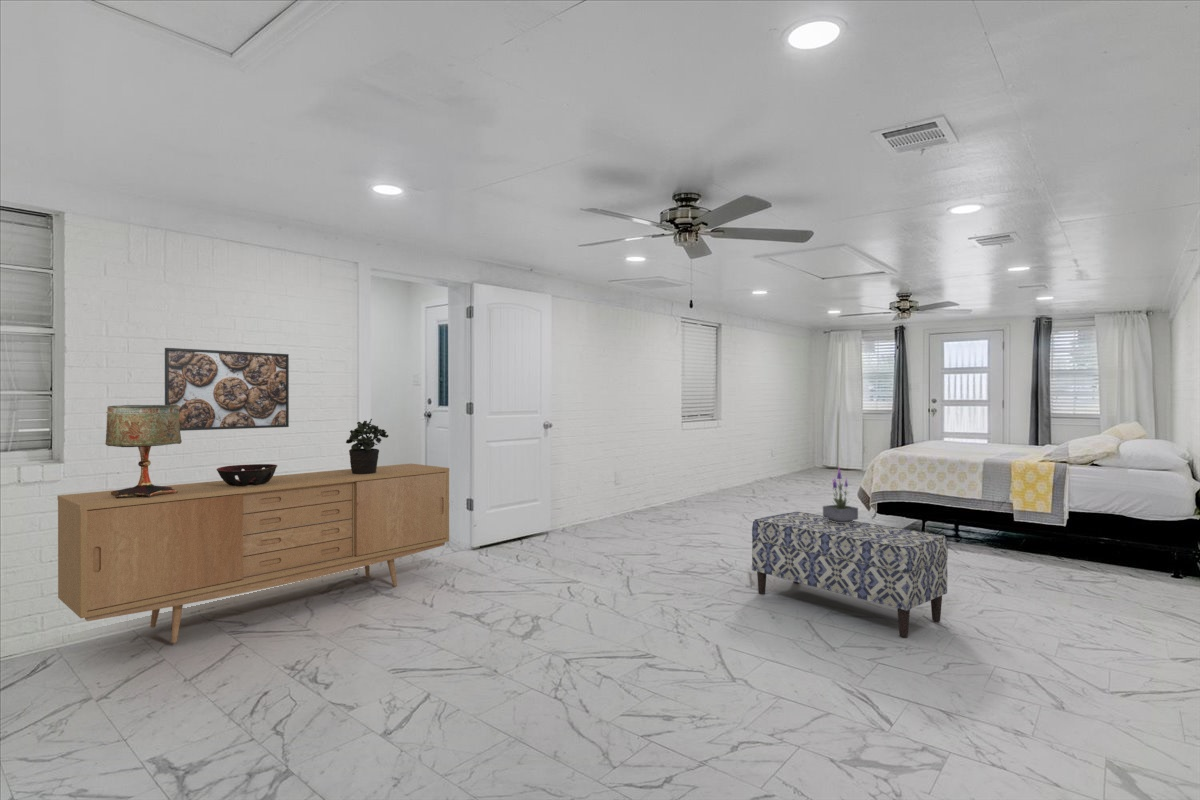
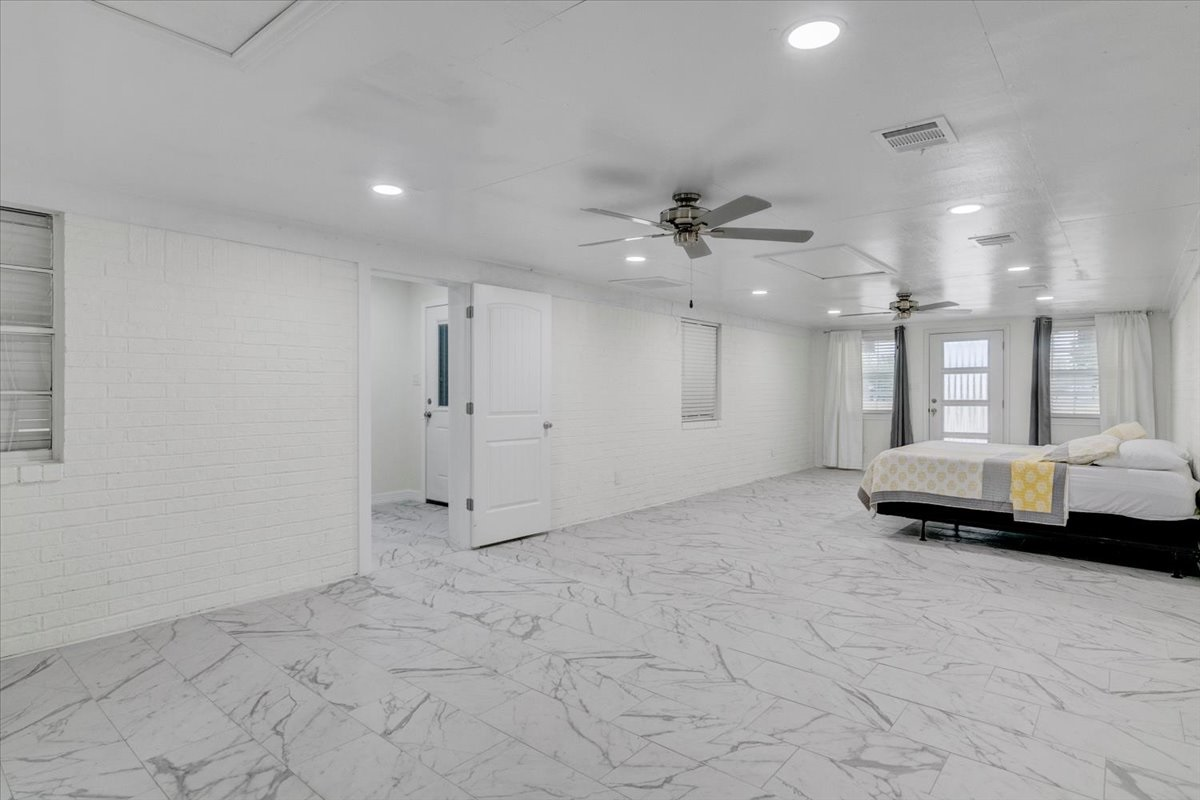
- sideboard [56,463,450,644]
- decorative bowl [216,463,278,486]
- potted plant [345,418,389,474]
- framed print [164,347,290,432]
- bench [751,511,949,638]
- potted plant [822,466,859,523]
- table lamp [104,404,183,498]
